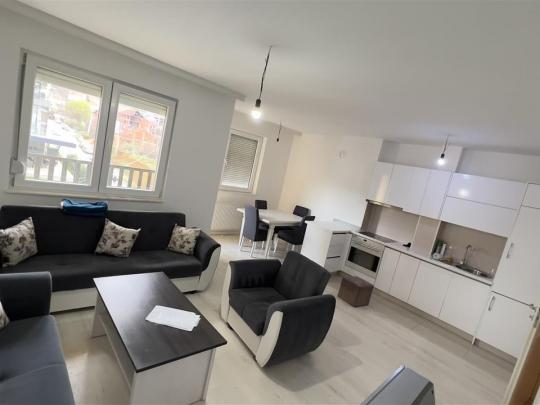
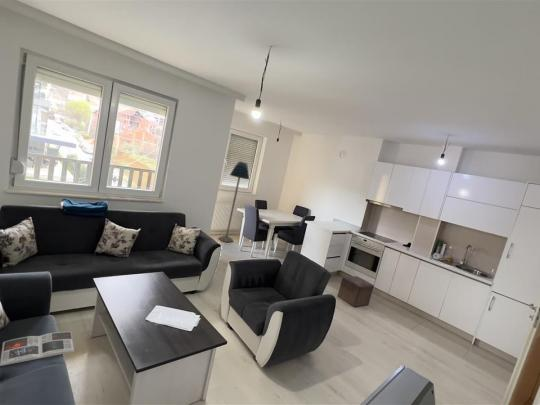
+ magazine [0,331,75,367]
+ floor lamp [217,160,250,243]
